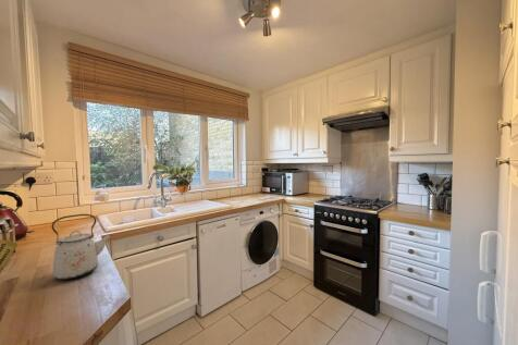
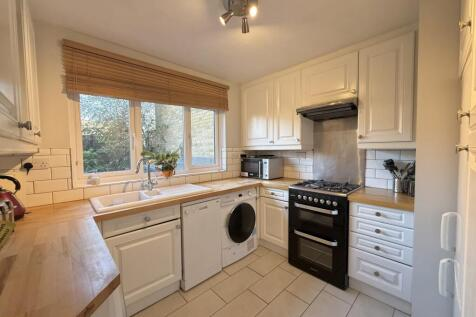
- kettle [51,213,113,281]
